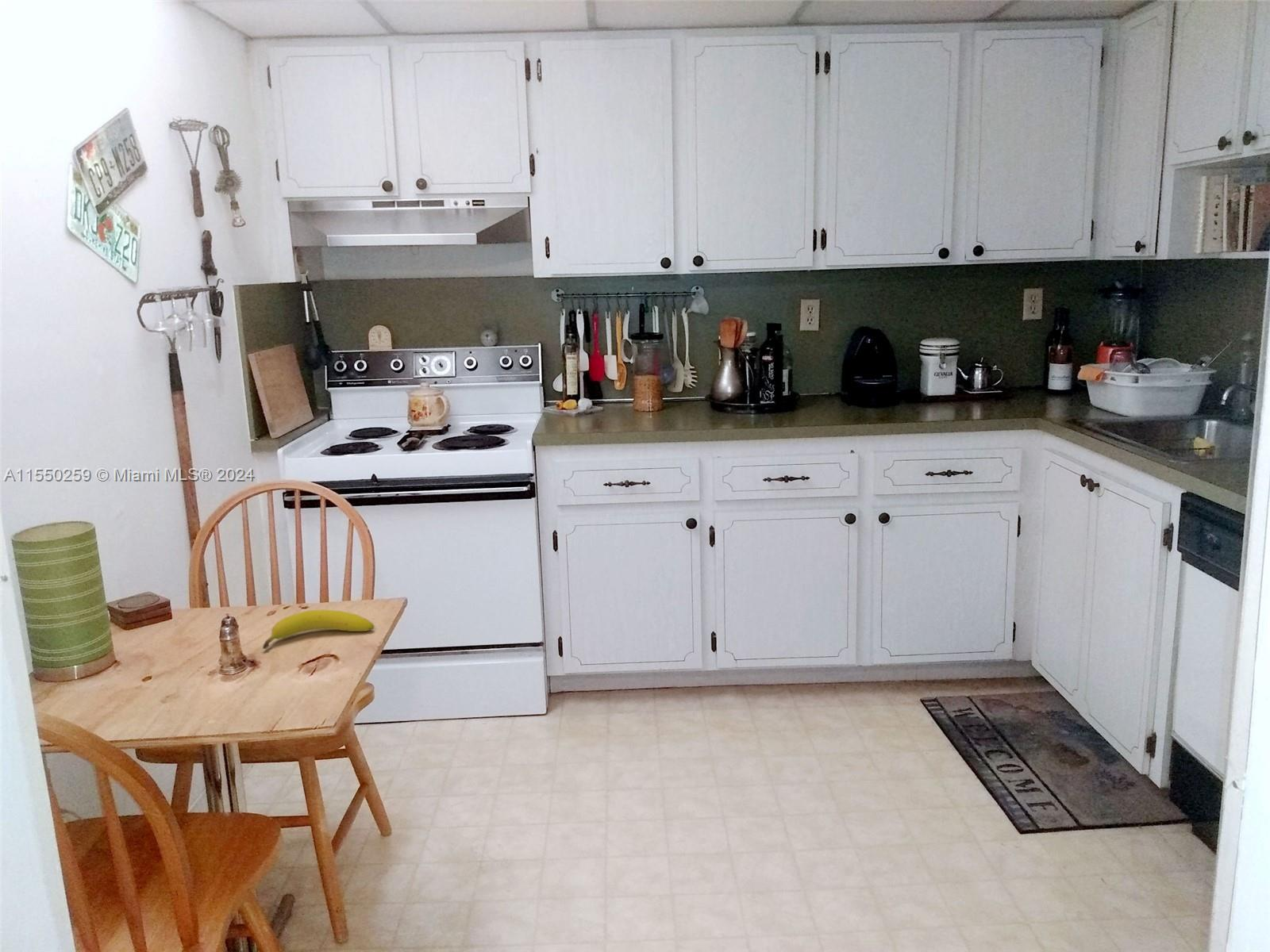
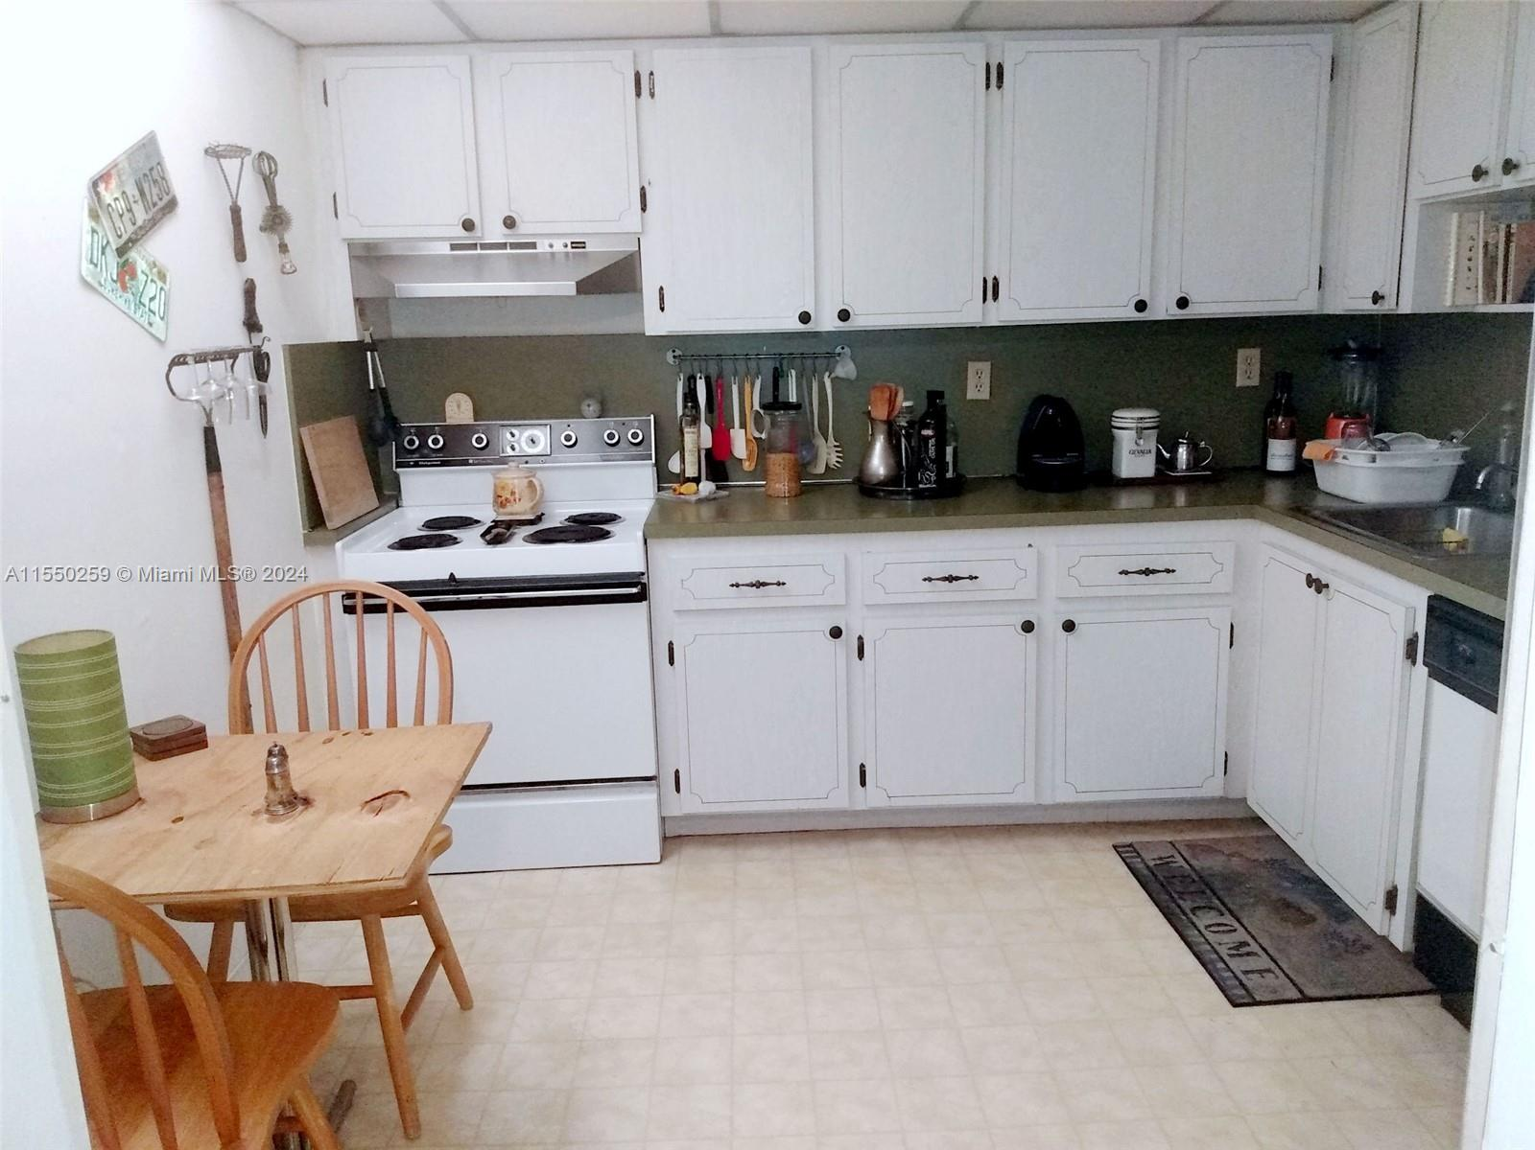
- fruit [262,608,375,650]
